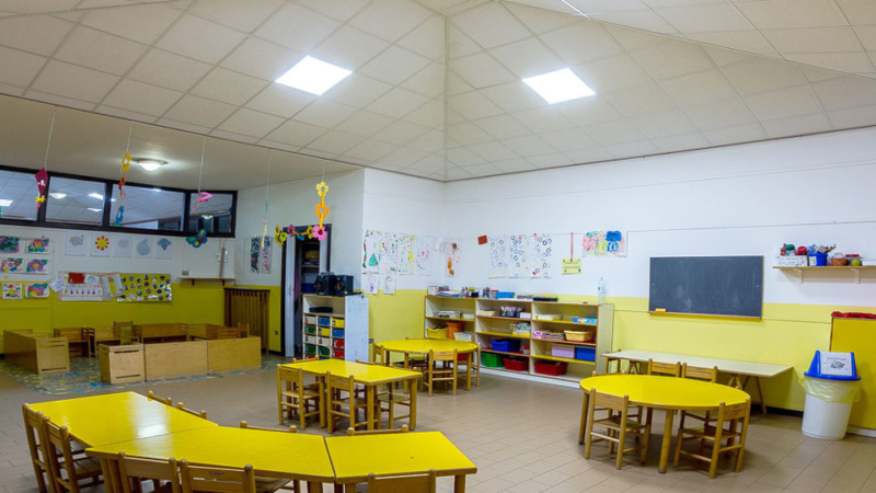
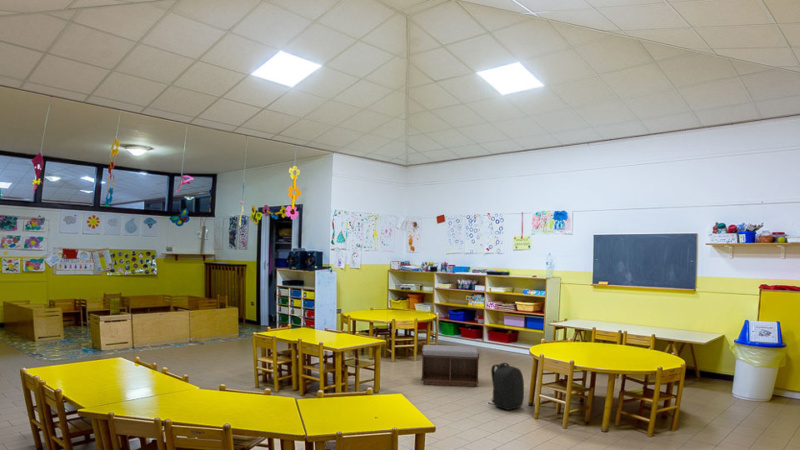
+ bench [420,344,480,388]
+ backpack [489,362,525,411]
